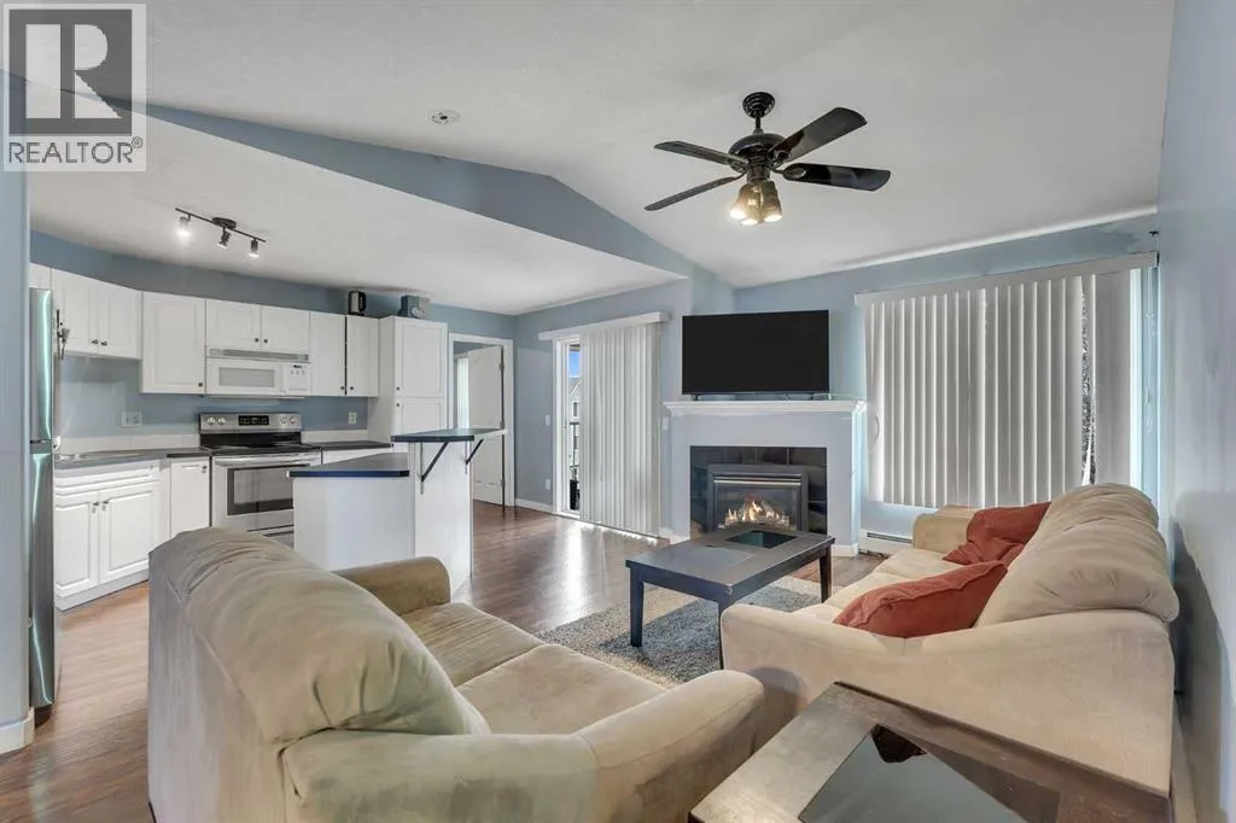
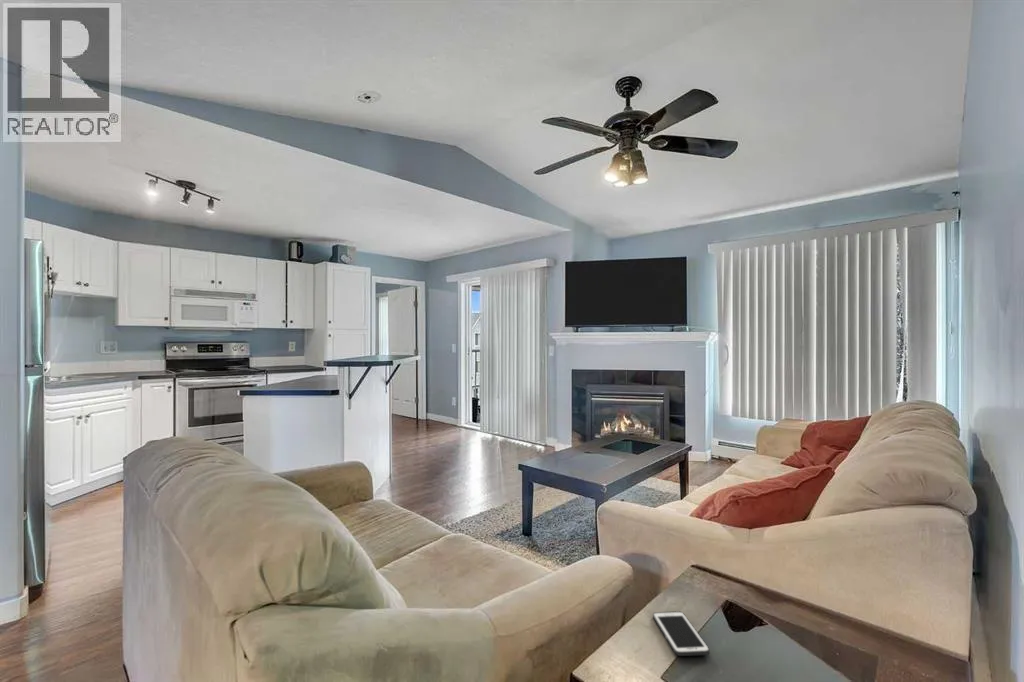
+ cell phone [652,610,711,657]
